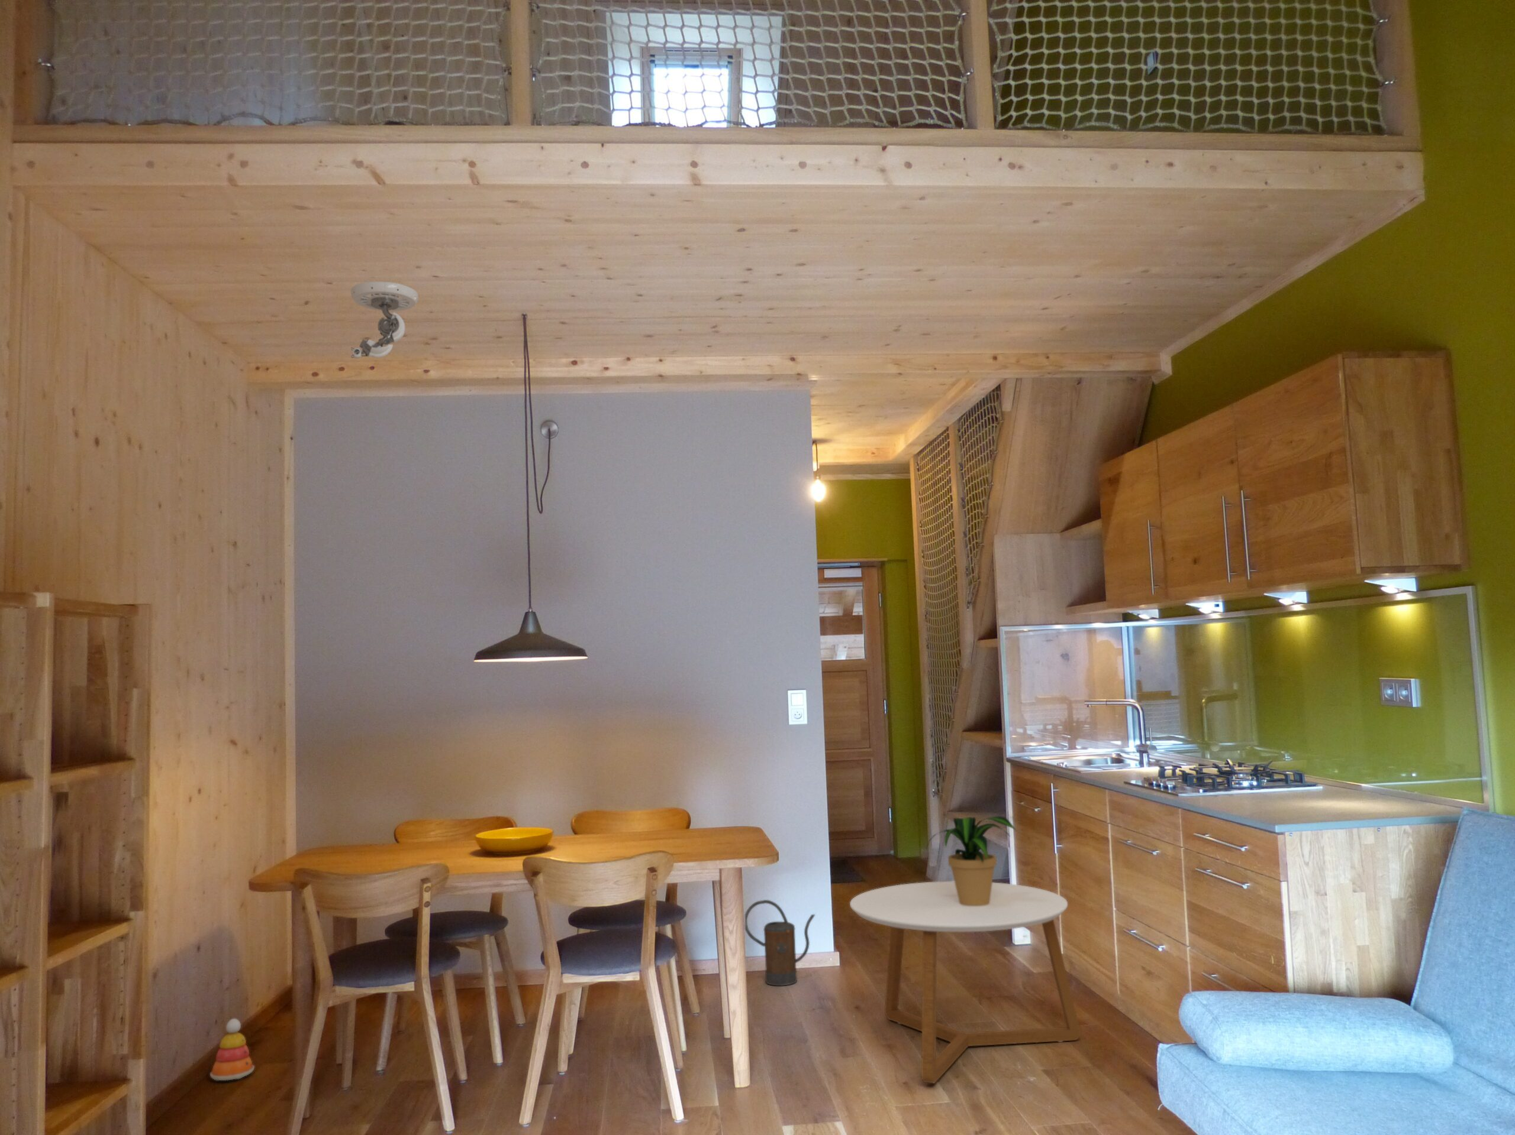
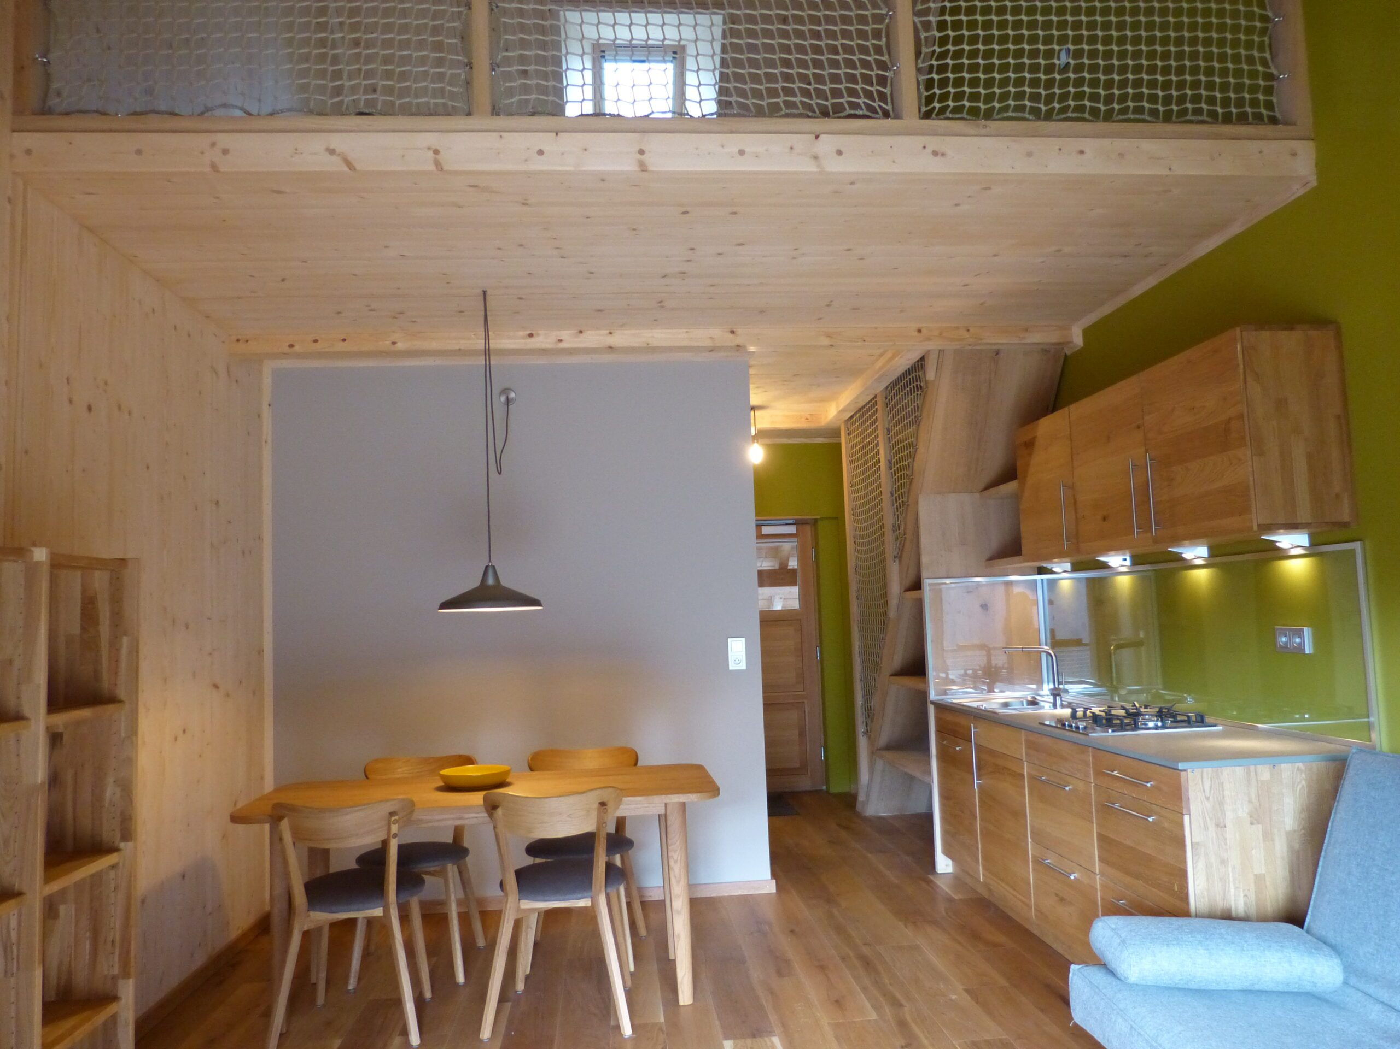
- watering can [744,899,816,986]
- potted plant [926,815,1019,906]
- coffee table [849,881,1081,1084]
- security camera [351,281,419,359]
- stacking toy [210,1018,255,1081]
